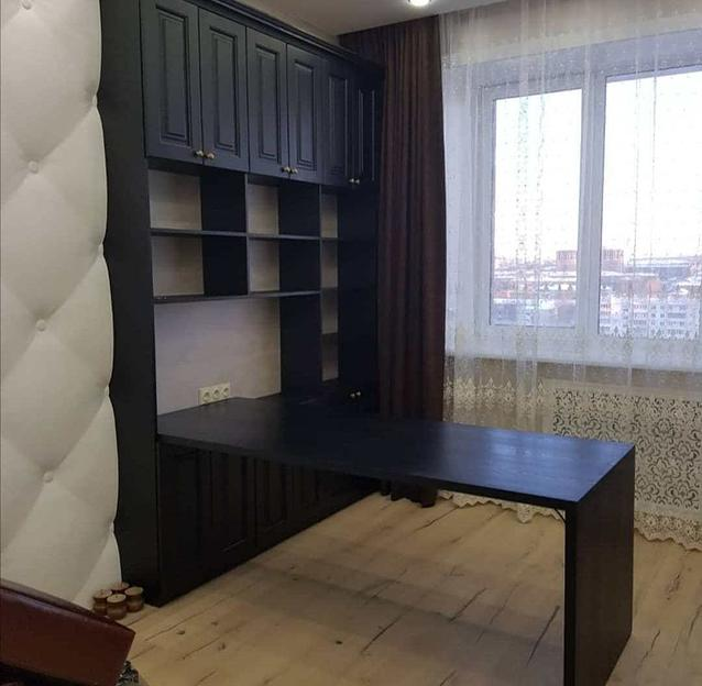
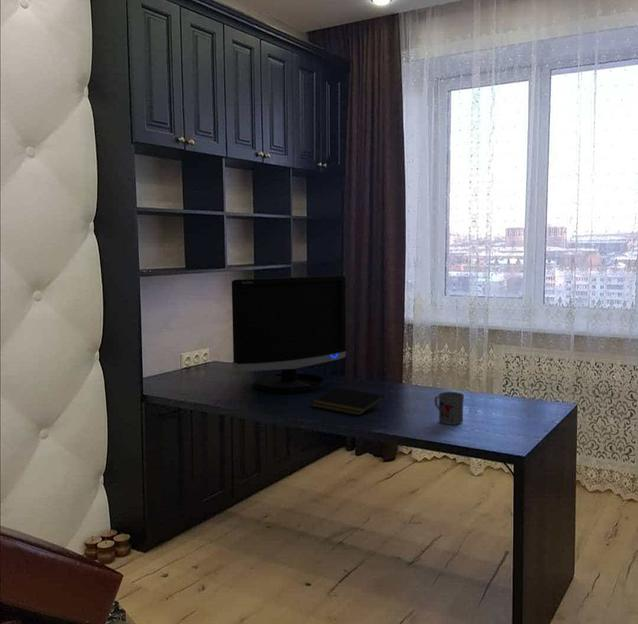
+ notepad [311,387,385,416]
+ monitor [231,275,347,394]
+ mug [434,391,465,426]
